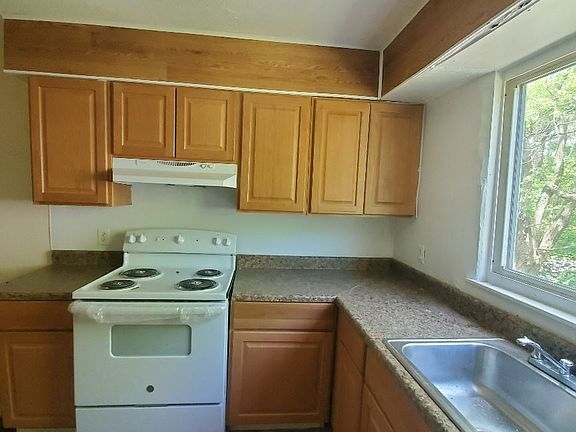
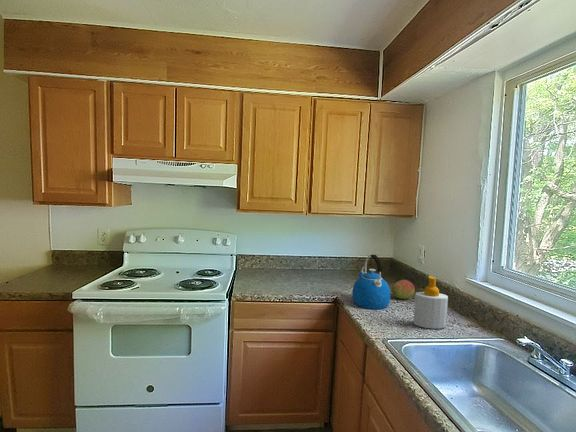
+ kettle [351,254,391,310]
+ fruit [391,279,416,300]
+ soap bottle [413,275,449,330]
